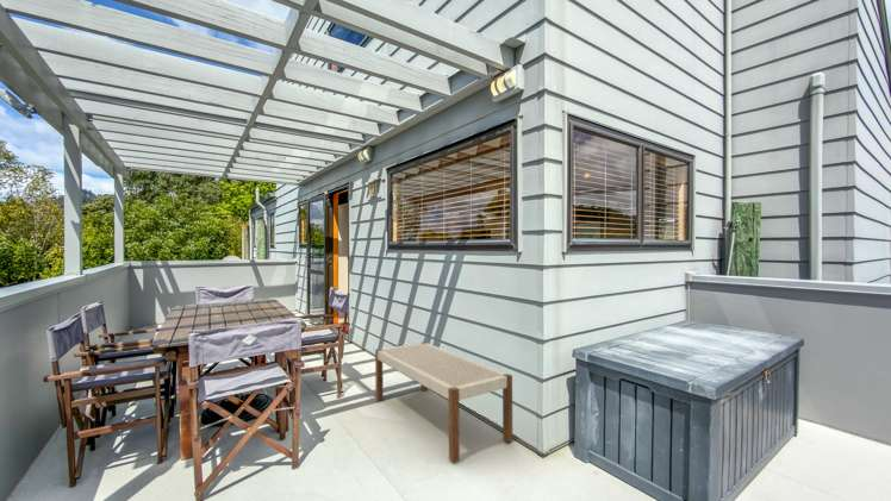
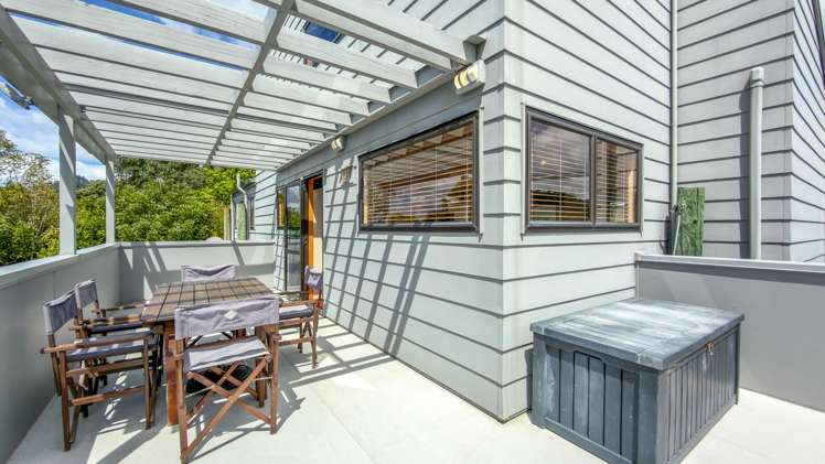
- bench [374,340,513,464]
